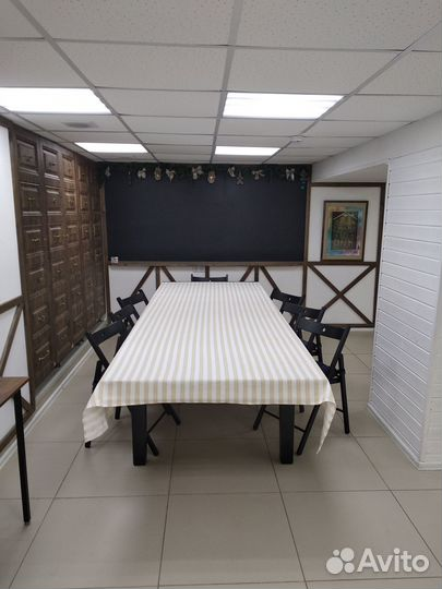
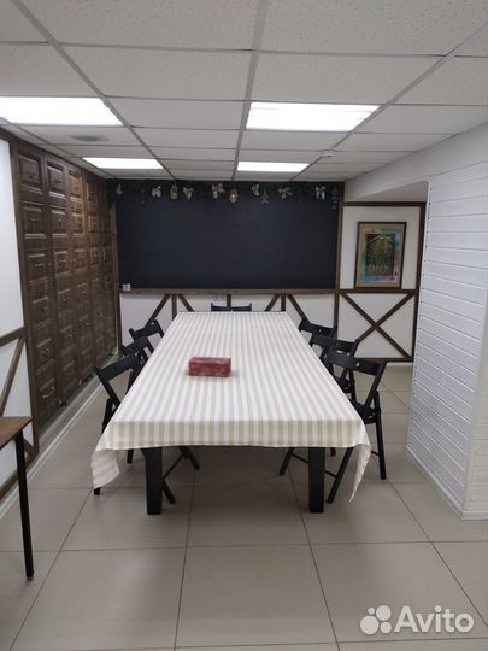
+ tissue box [187,356,233,379]
